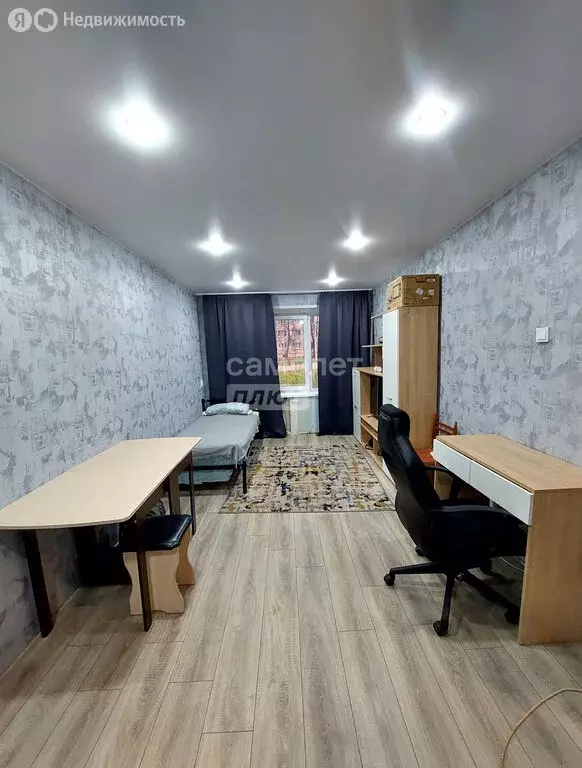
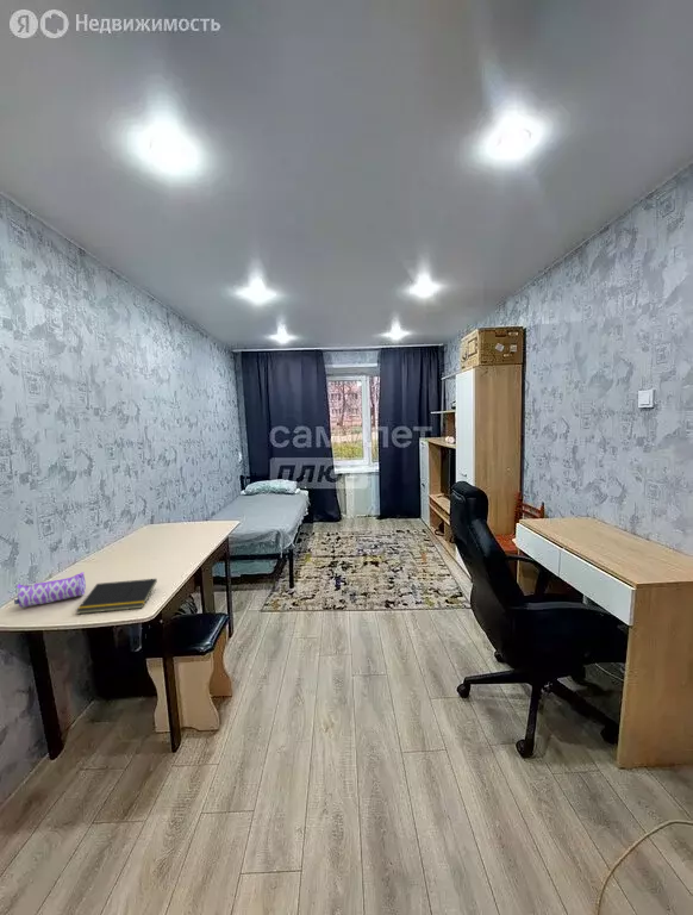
+ notepad [75,578,158,615]
+ pencil case [13,571,87,609]
